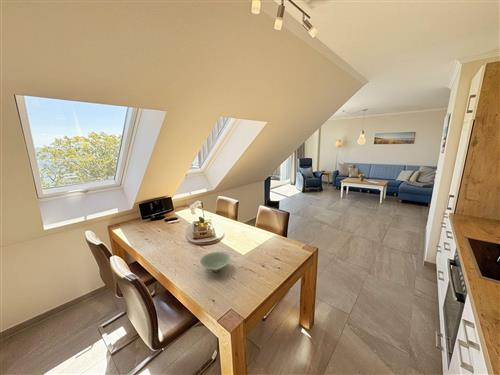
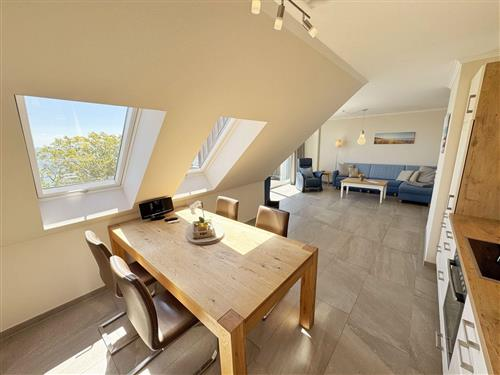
- bowl [199,251,231,273]
